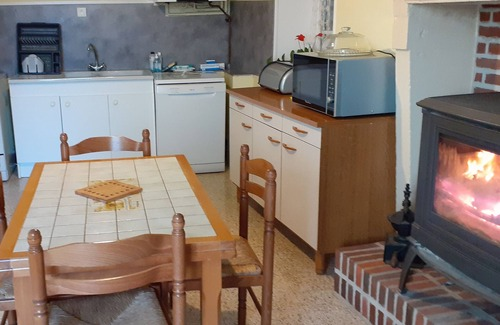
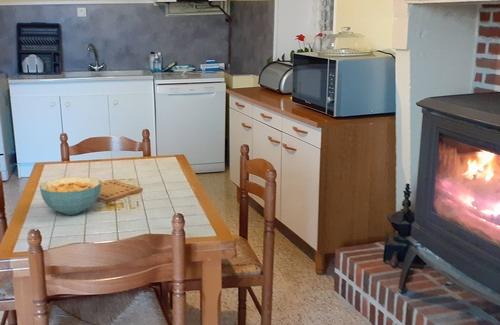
+ cereal bowl [39,176,102,216]
